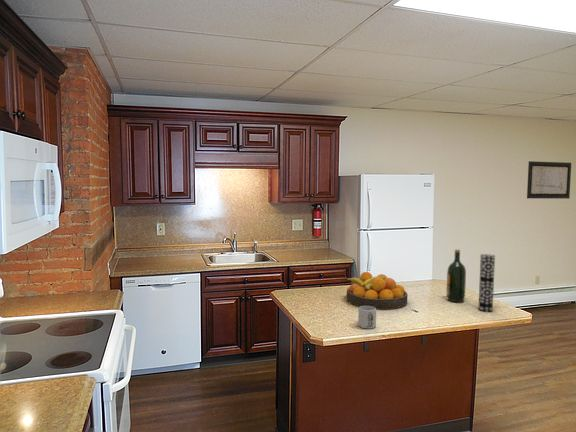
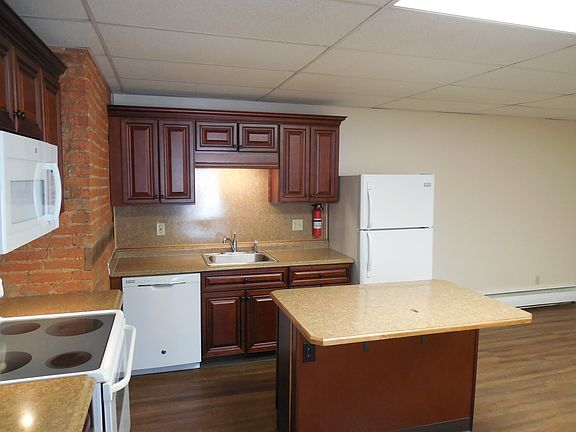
- vase [477,253,496,313]
- wine bottle [446,249,467,303]
- fruit bowl [345,271,409,310]
- mug [357,306,377,329]
- wall art [526,160,572,200]
